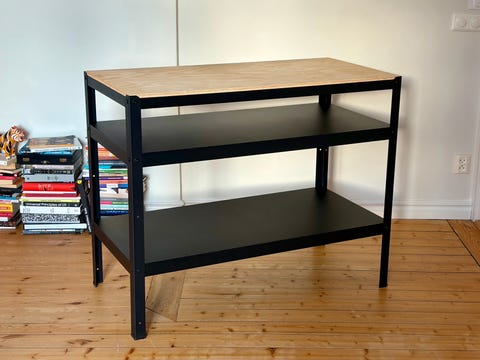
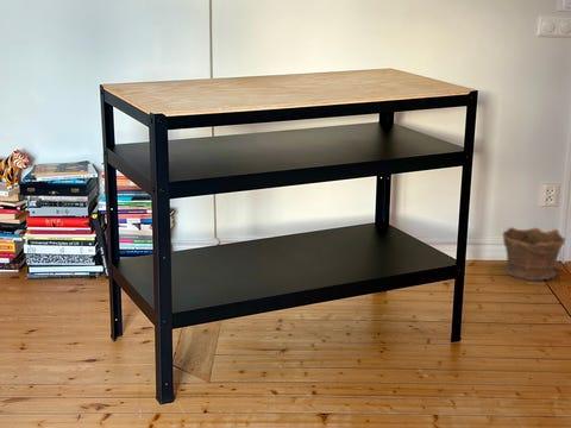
+ clay pot [501,226,567,281]
